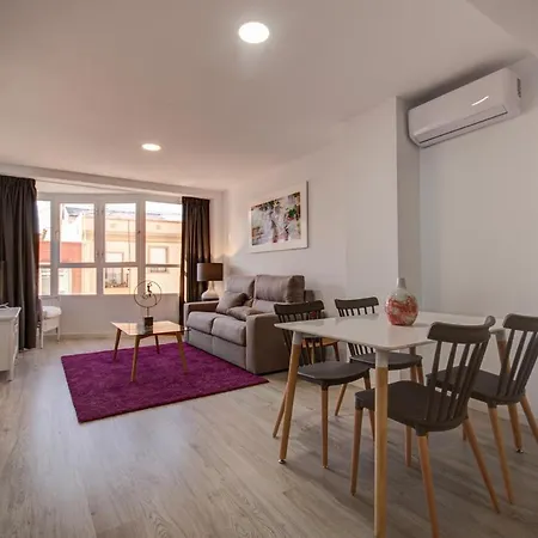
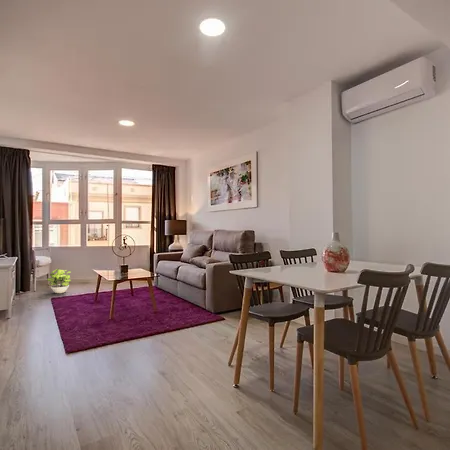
+ potted plant [46,268,72,294]
